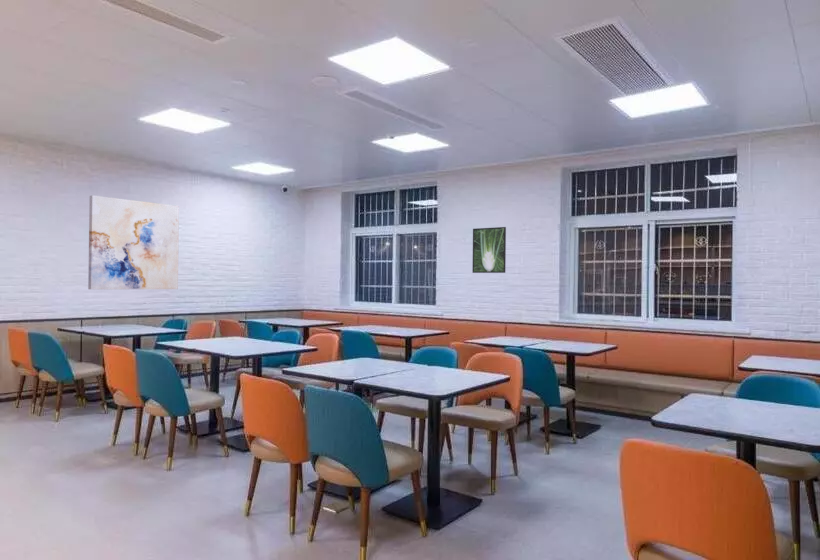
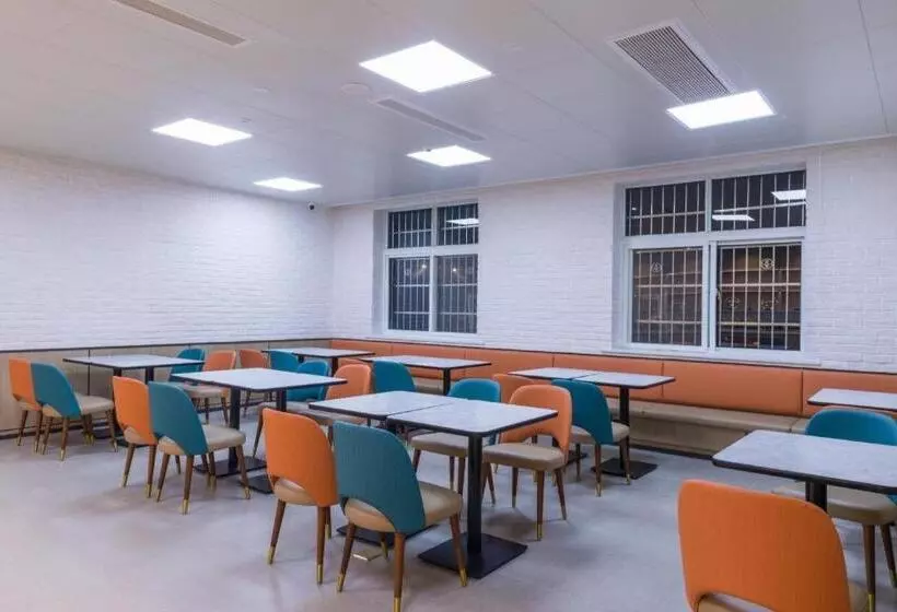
- wall art [87,194,180,290]
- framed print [471,226,507,274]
